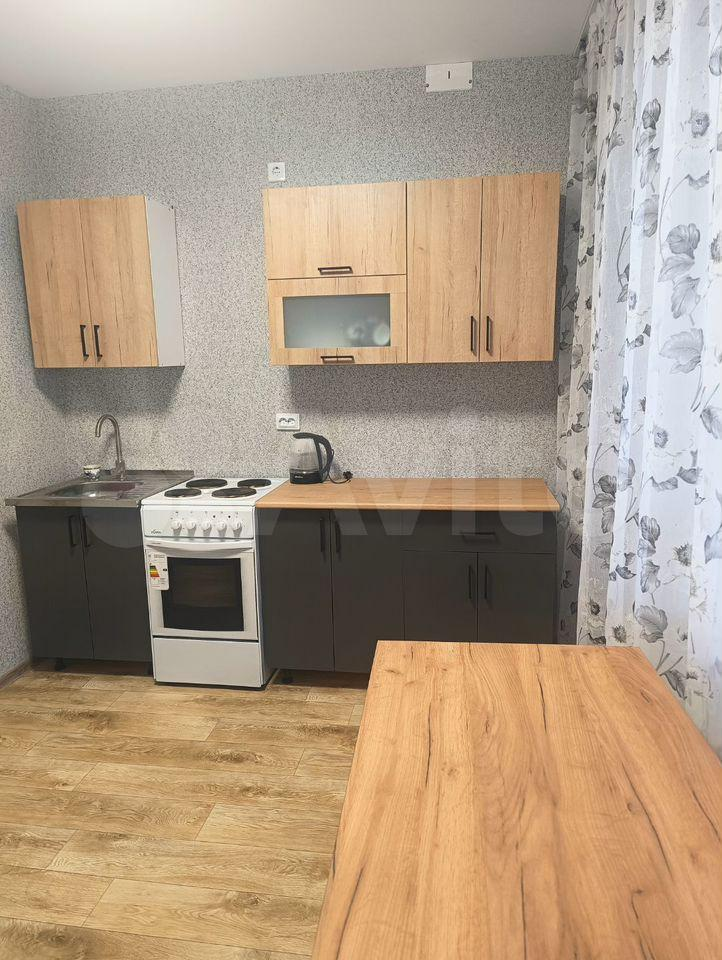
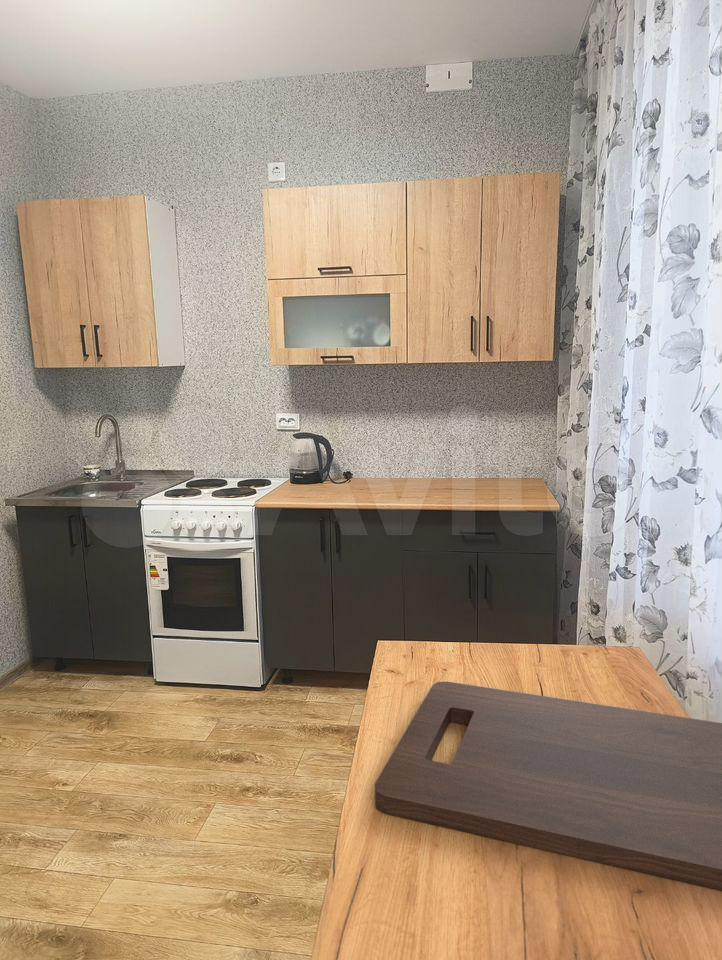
+ cutting board [374,681,722,891]
